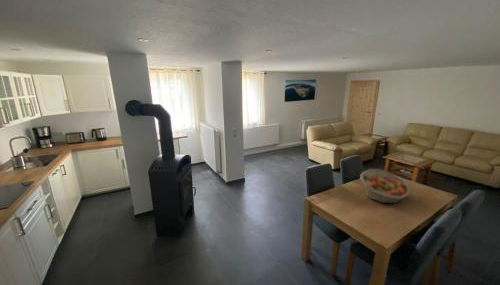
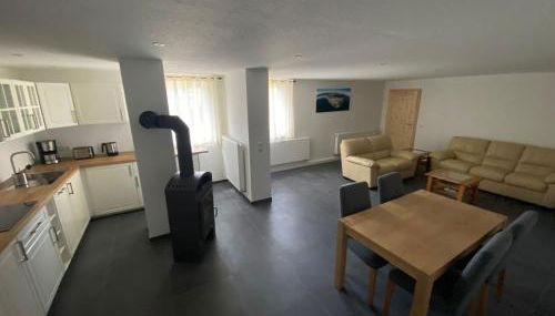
- fruit basket [359,168,411,204]
